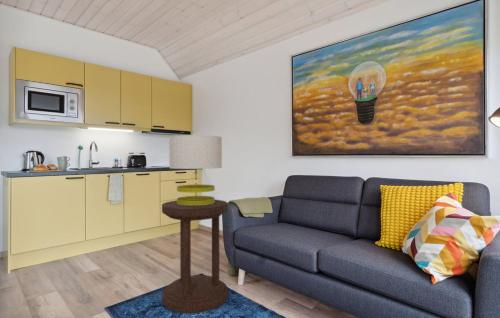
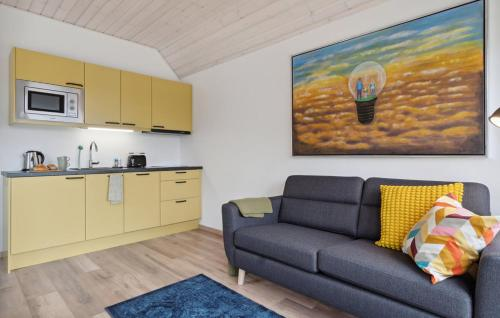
- side table [161,199,229,314]
- table lamp [168,134,223,205]
